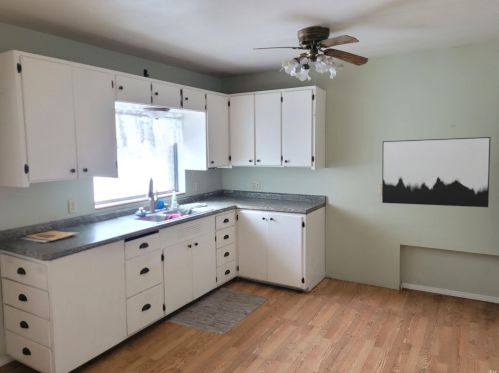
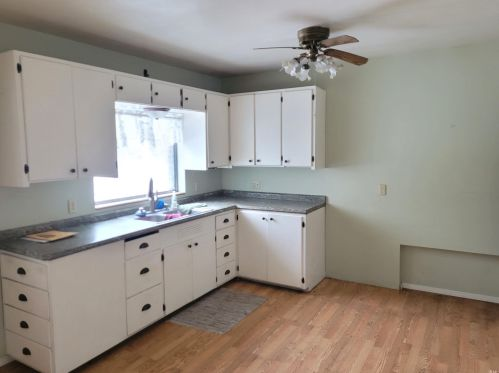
- wall art [381,136,491,208]
